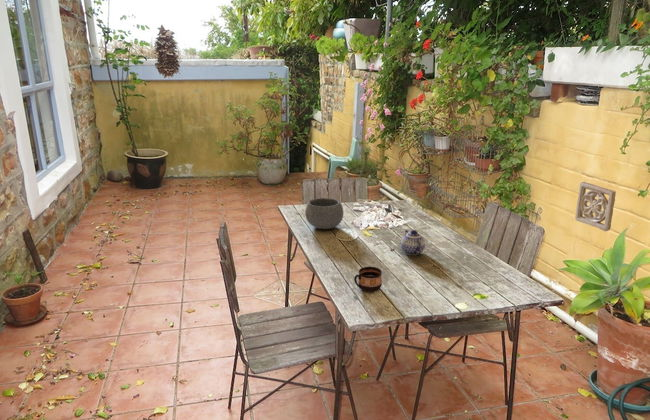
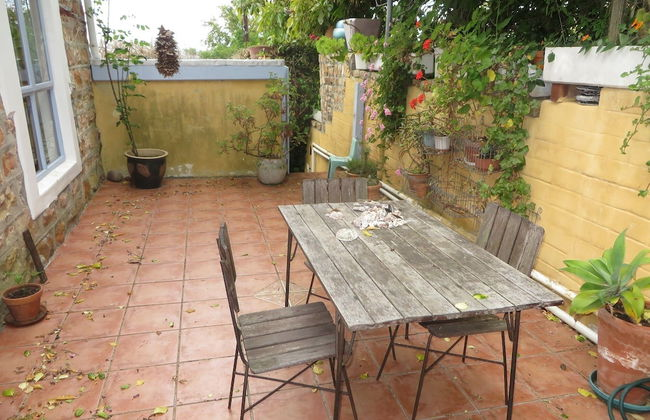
- cup [353,266,383,293]
- wall ornament [574,181,617,232]
- bowl [304,197,345,230]
- teapot [400,229,426,256]
